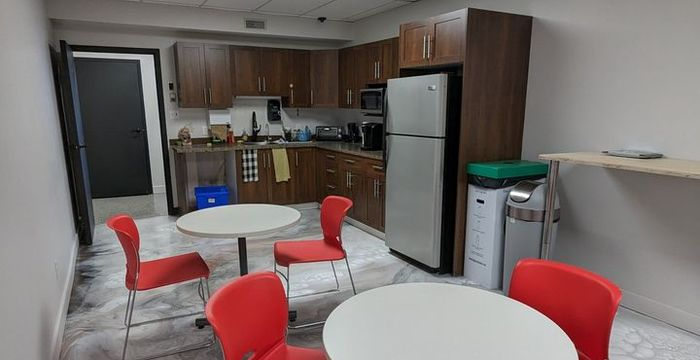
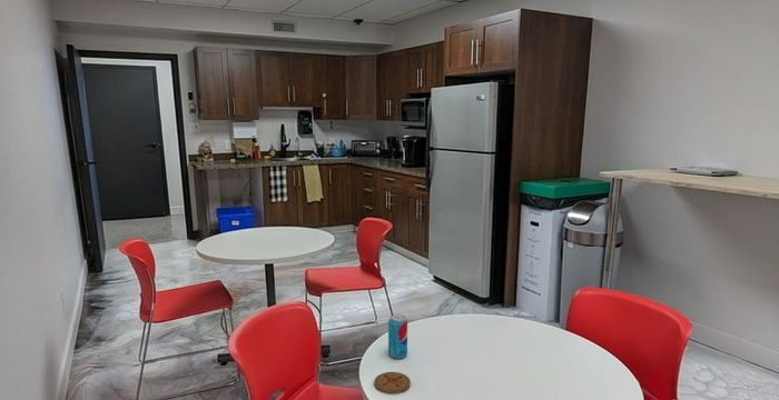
+ coaster [373,371,412,394]
+ beverage can [387,313,408,360]
